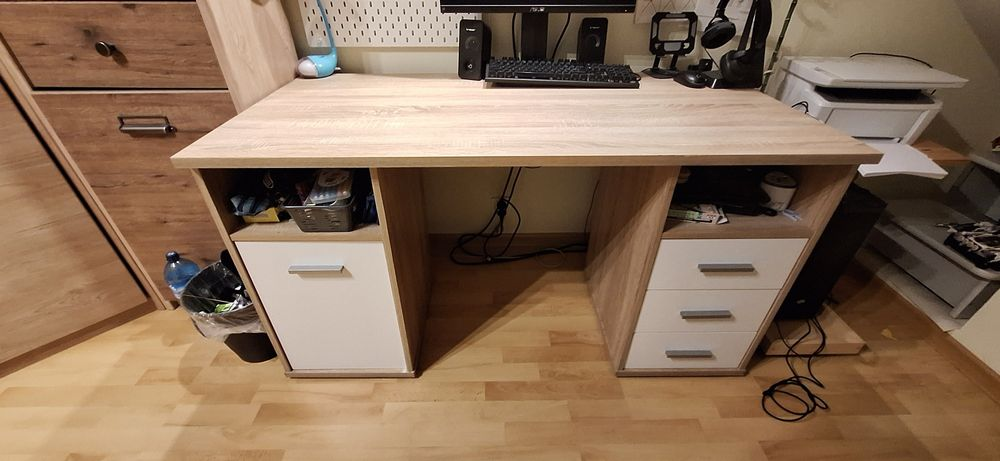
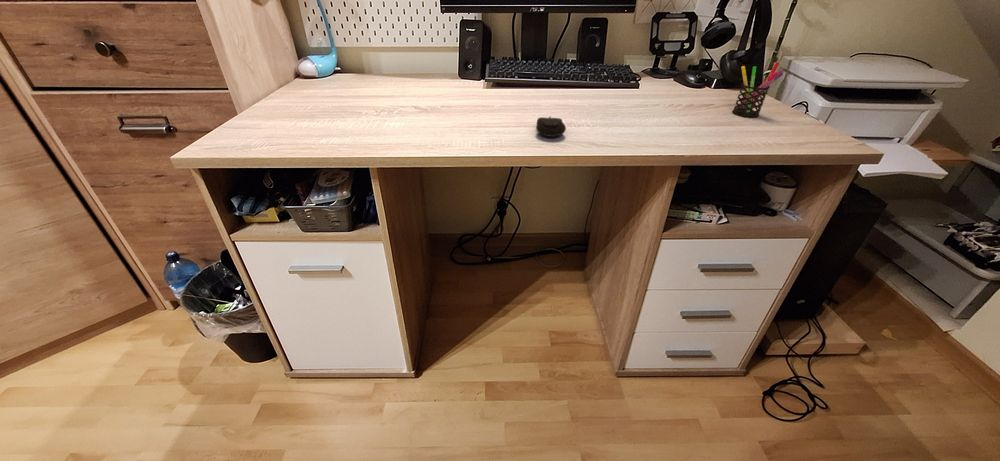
+ pen holder [731,61,785,119]
+ computer mouse [535,115,567,138]
